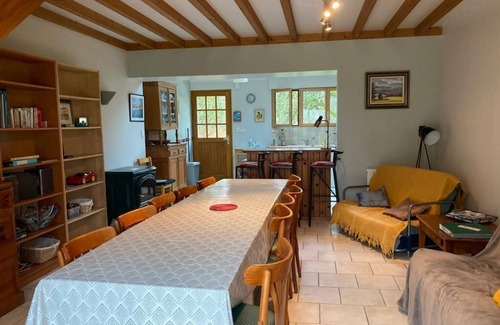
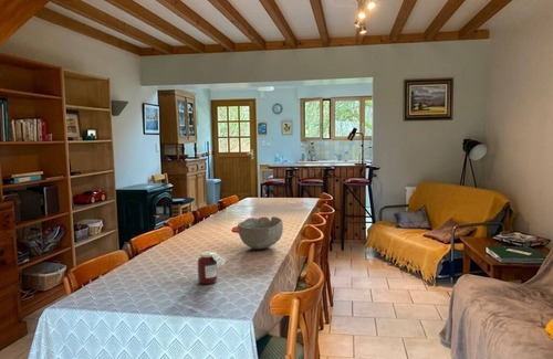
+ jar [197,251,227,285]
+ bowl [237,215,284,251]
